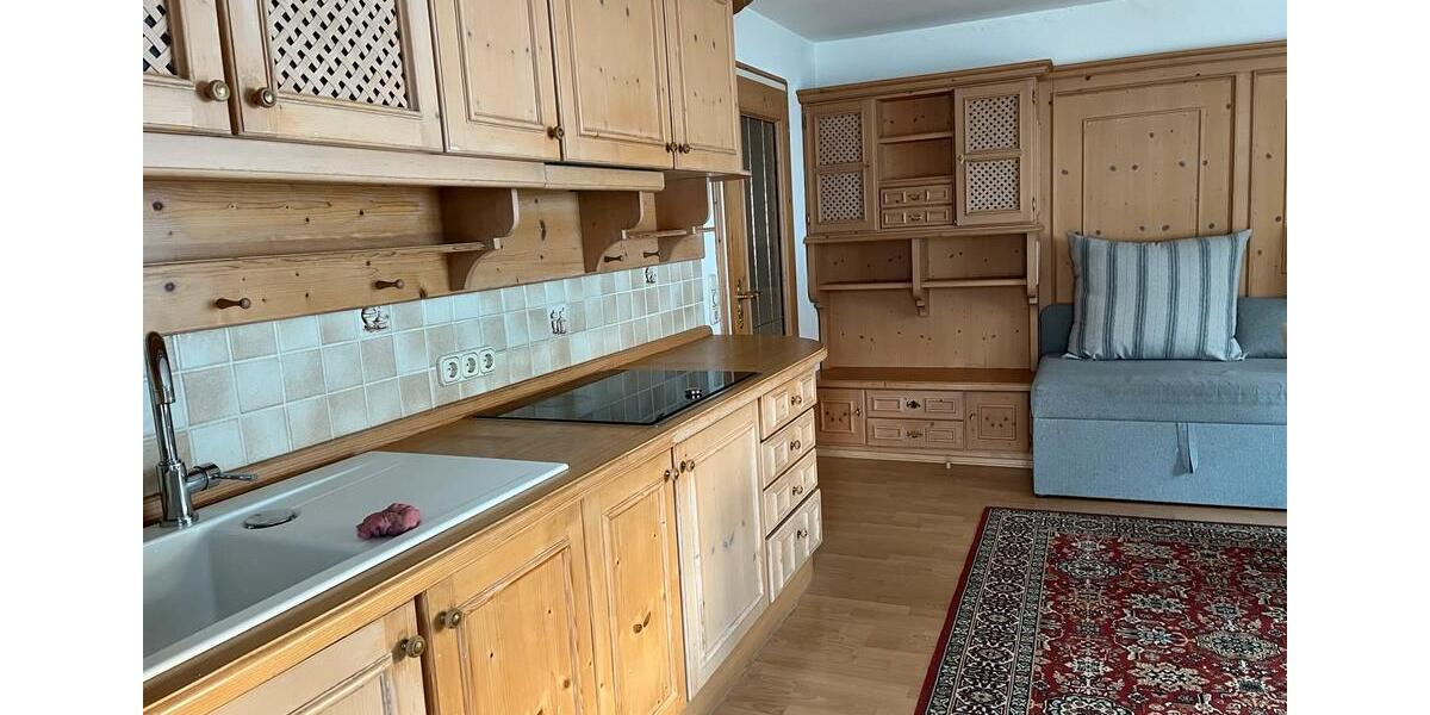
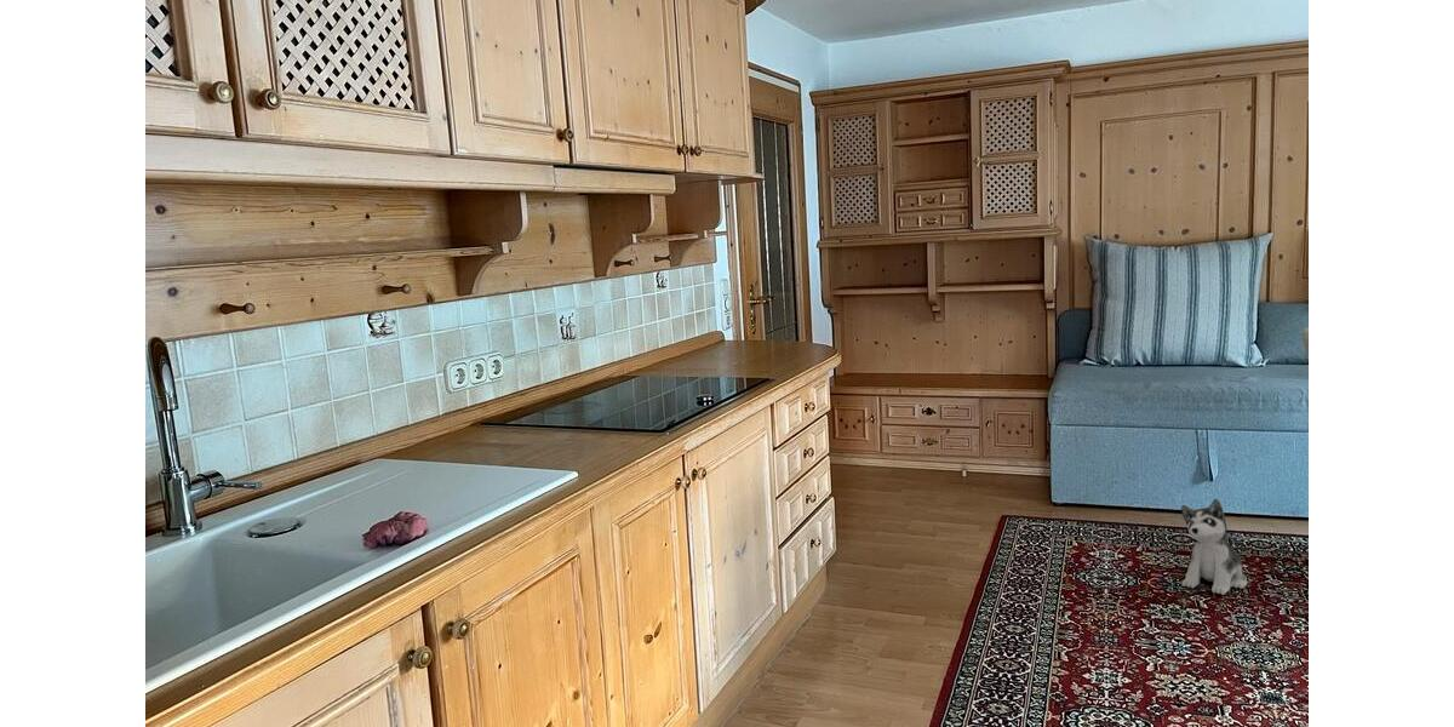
+ plush toy [1180,498,1248,596]
